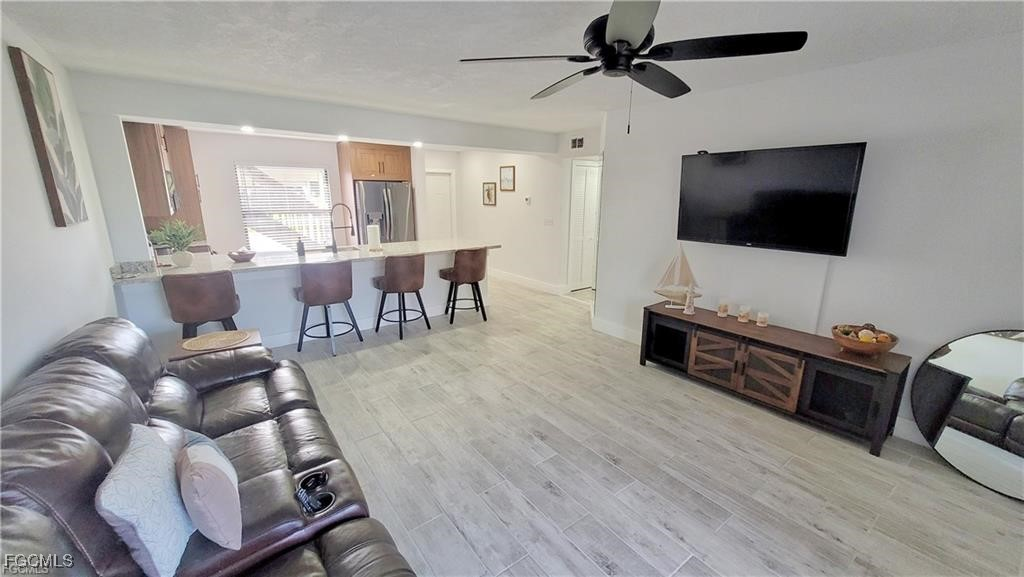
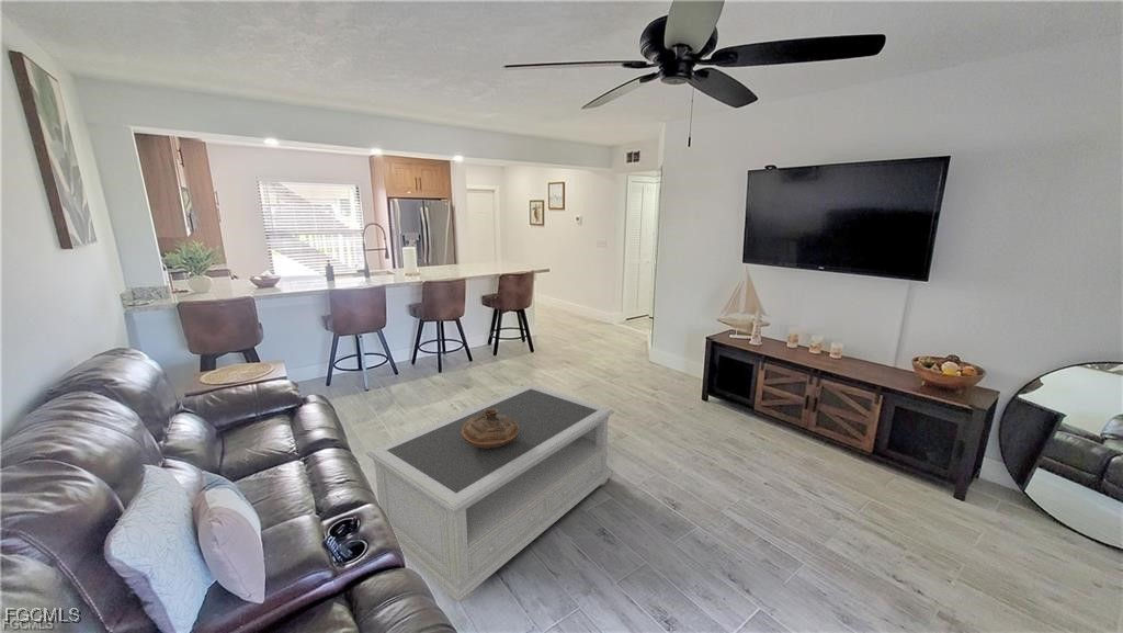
+ coffee table [365,383,615,603]
+ decorative bowl [461,408,520,449]
